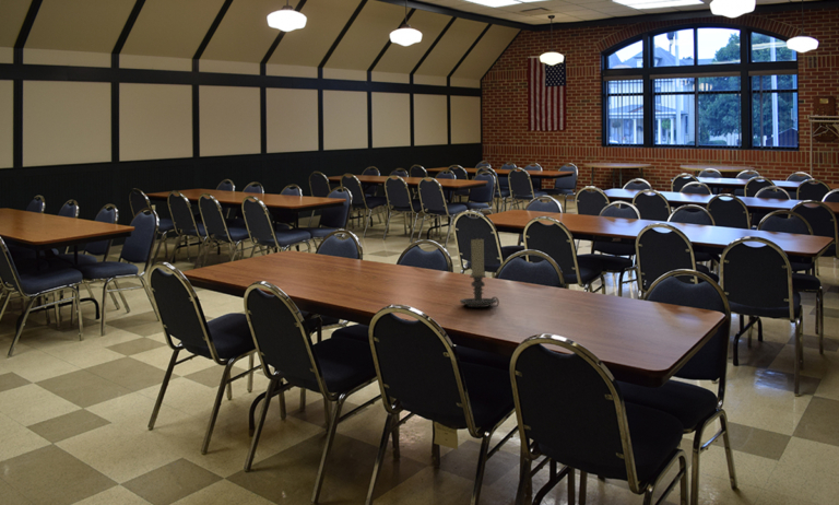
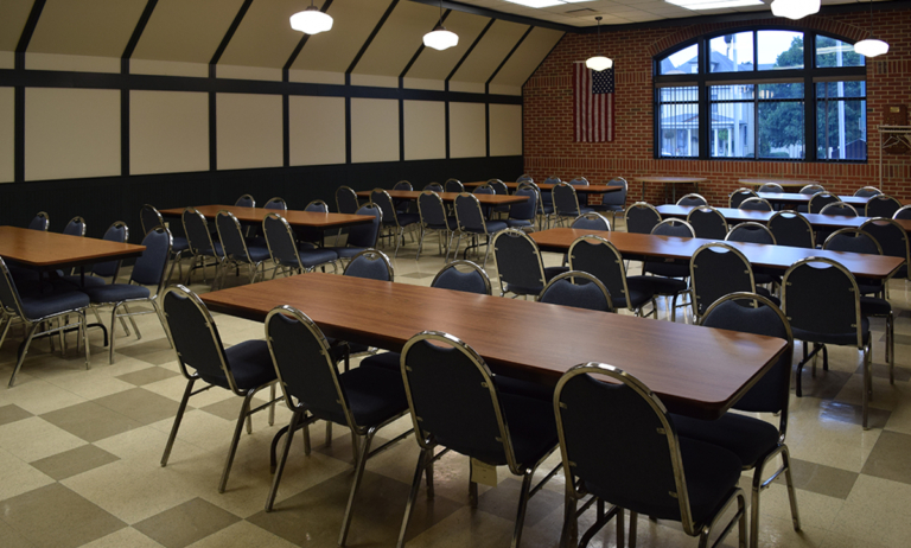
- candle holder [459,238,500,308]
